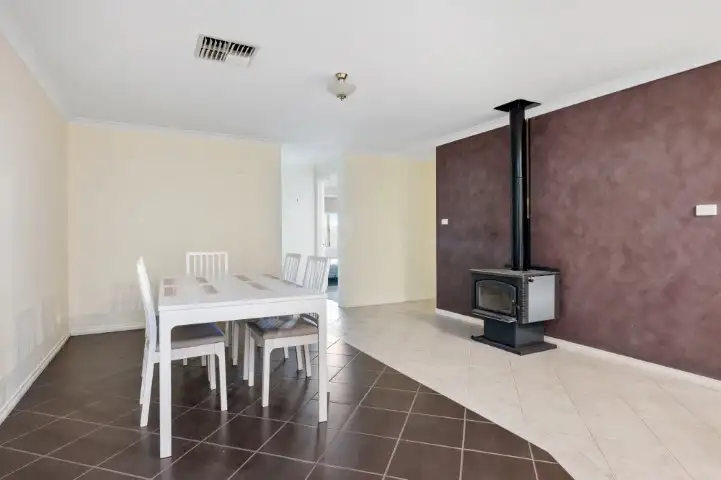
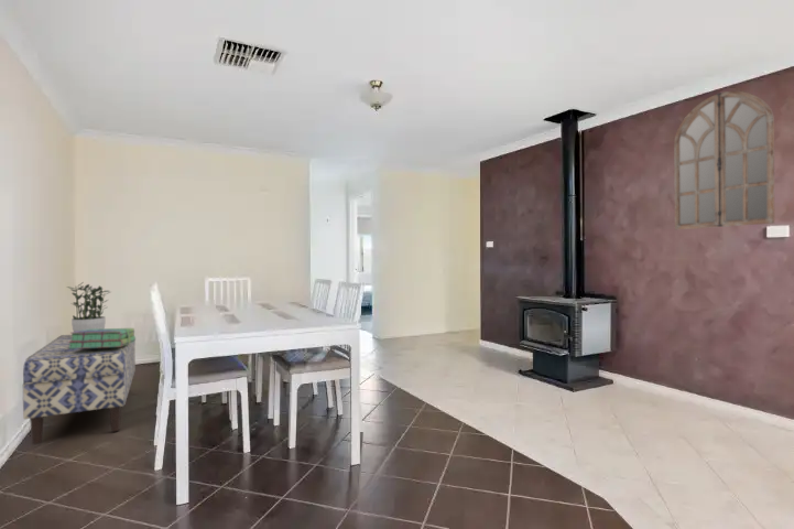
+ bench [22,334,137,445]
+ home mirror [673,90,775,231]
+ stack of books [67,327,137,349]
+ potted plant [66,282,111,332]
